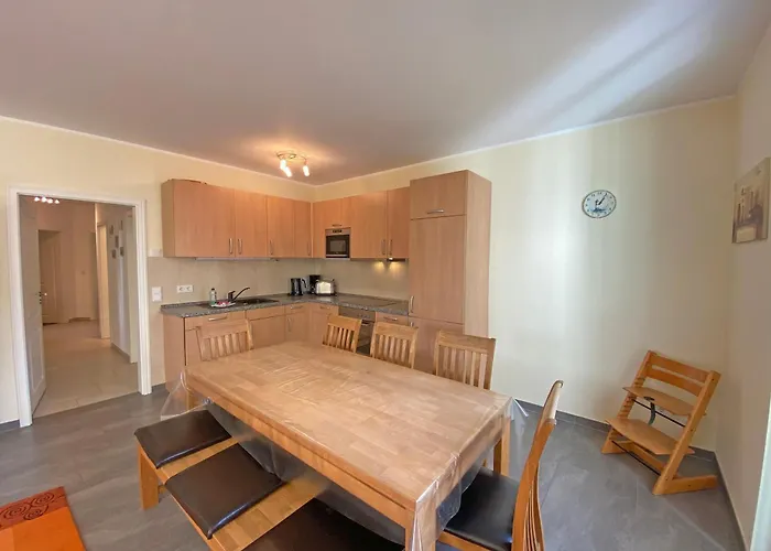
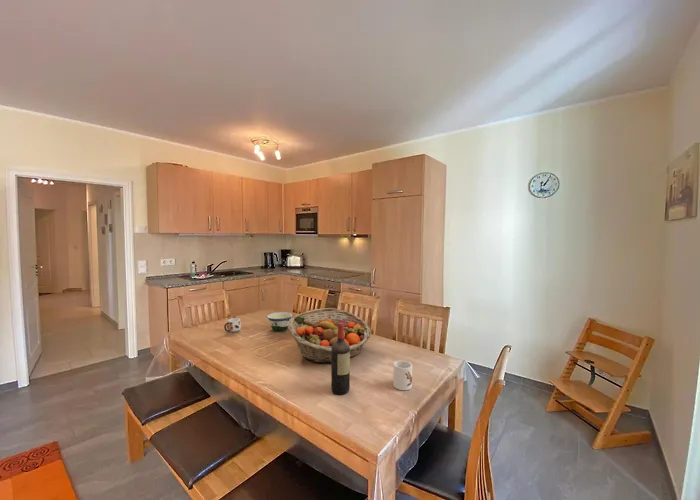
+ mug [223,315,242,333]
+ wine bottle [330,322,351,395]
+ bowl [265,311,295,332]
+ fruit basket [288,307,372,364]
+ mug [392,360,413,391]
